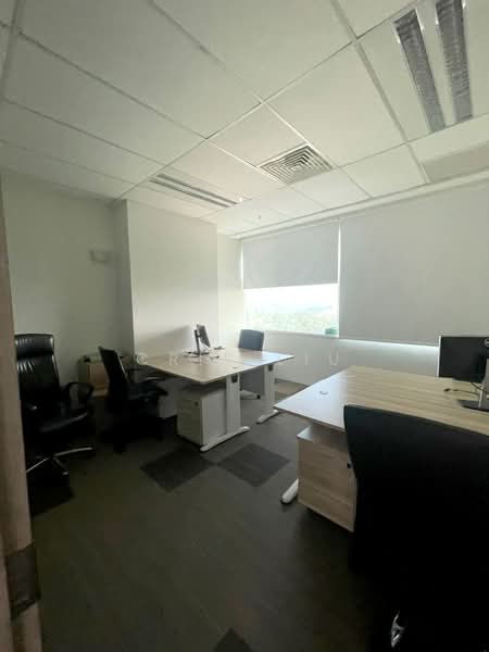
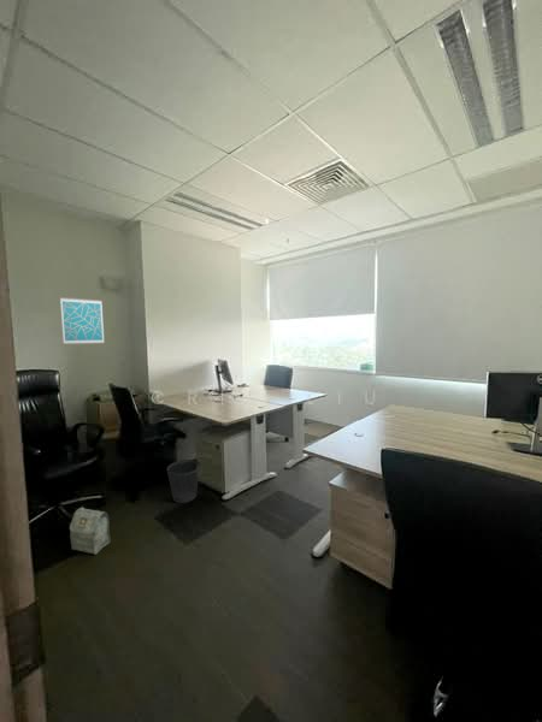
+ wall art [59,296,105,345]
+ wastebasket [166,458,201,504]
+ bag [69,505,111,556]
